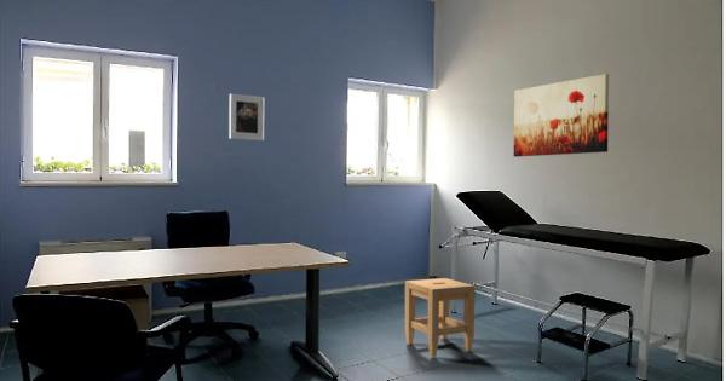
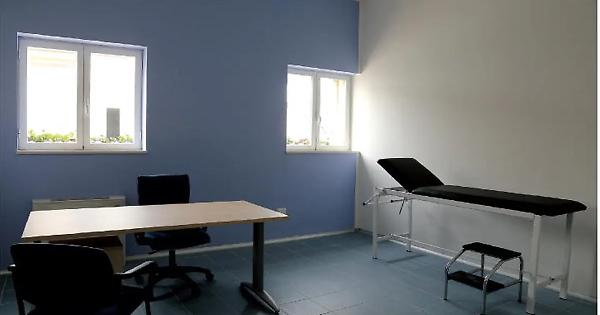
- wall art [513,73,610,158]
- stool [404,277,477,358]
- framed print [227,93,265,142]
